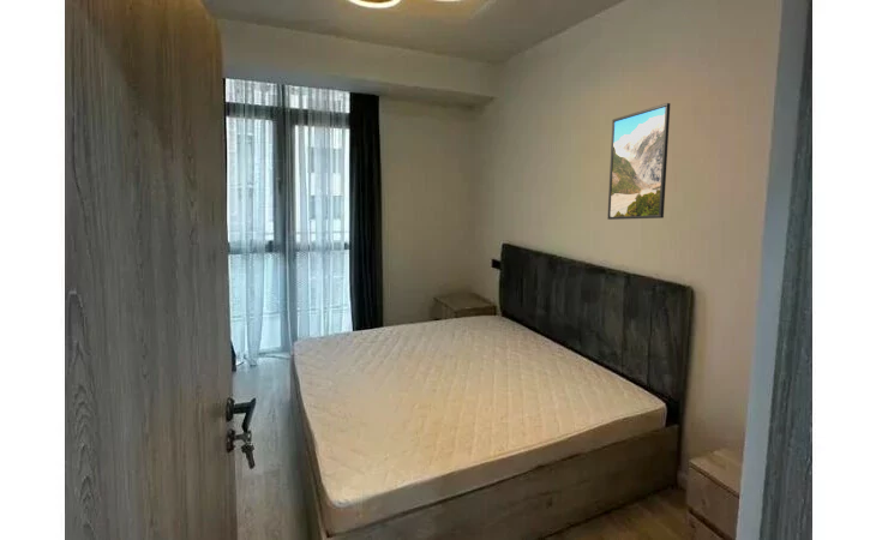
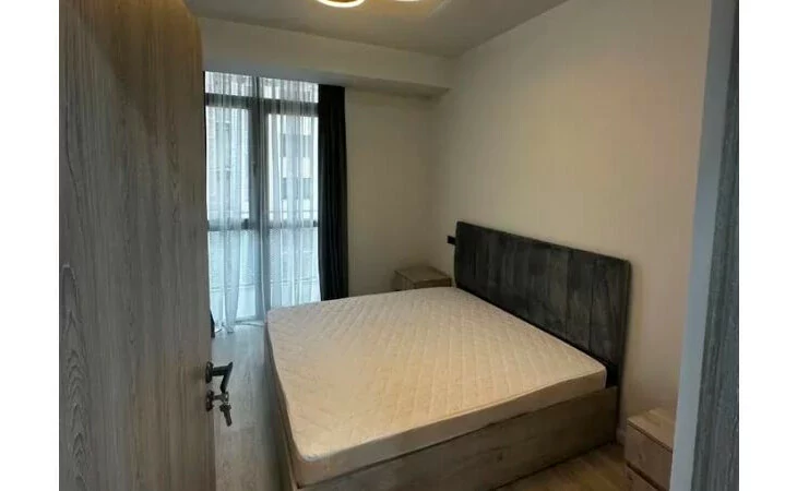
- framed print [606,102,671,221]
